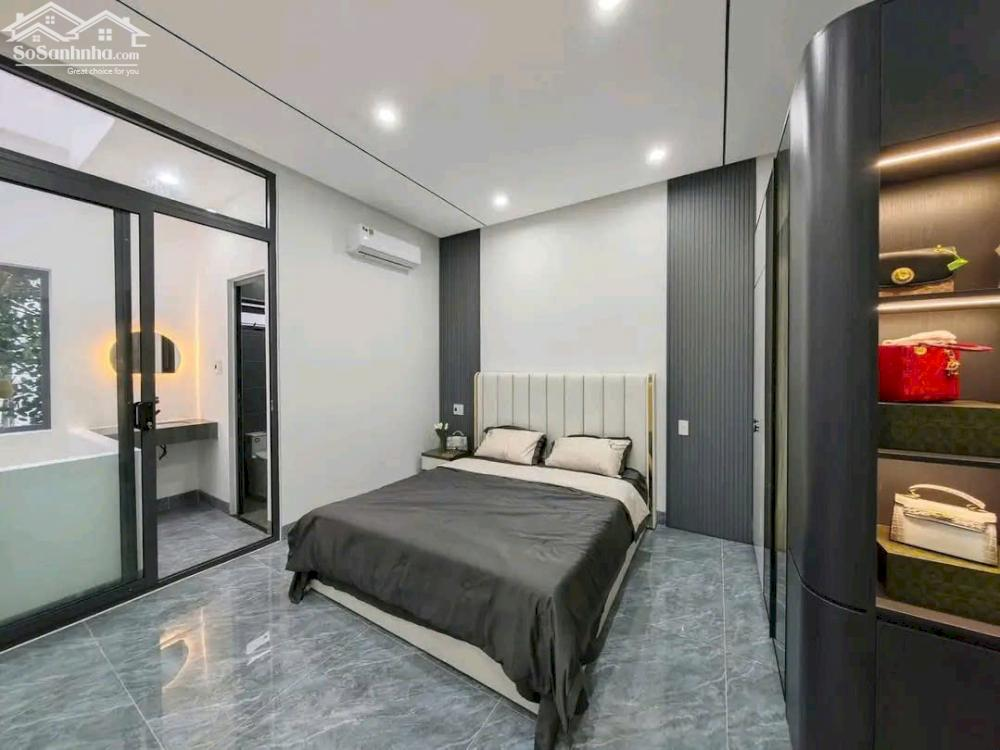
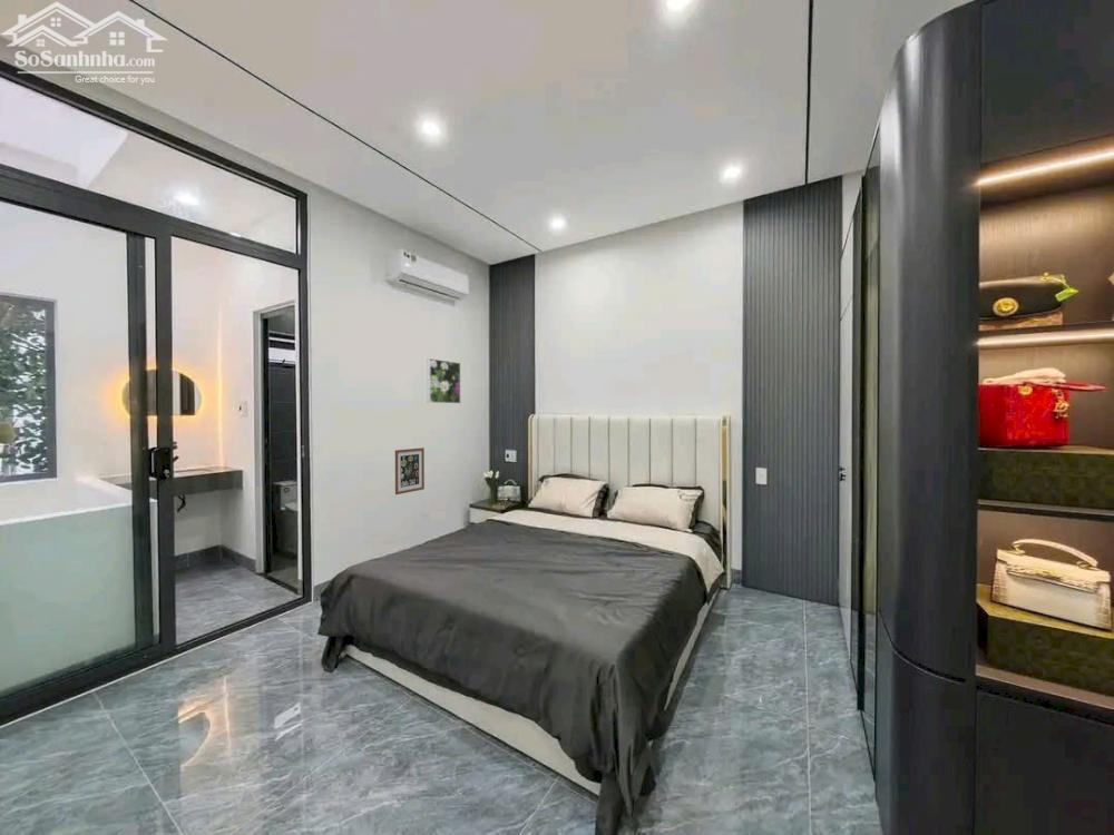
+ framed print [427,357,461,404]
+ wall art [394,446,426,495]
